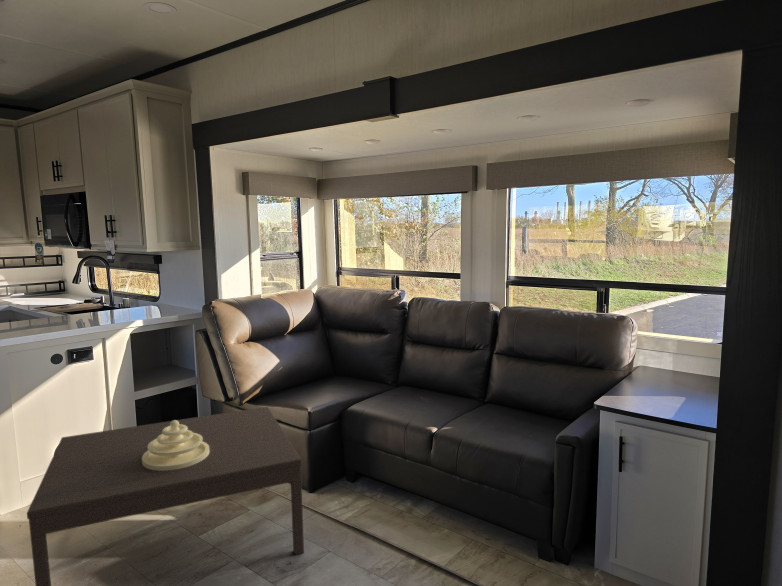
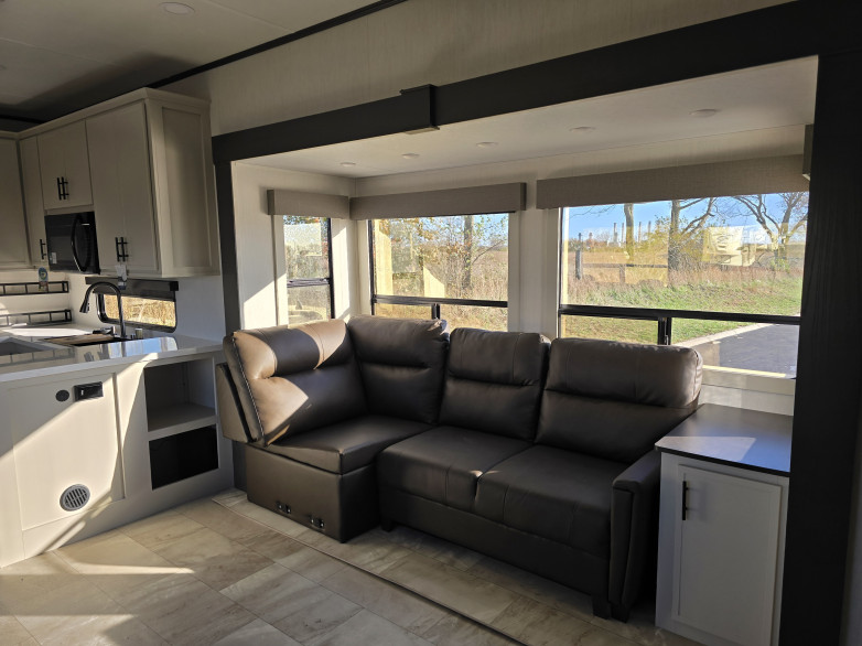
- decorative bowl [142,419,209,470]
- coffee table [26,406,305,586]
